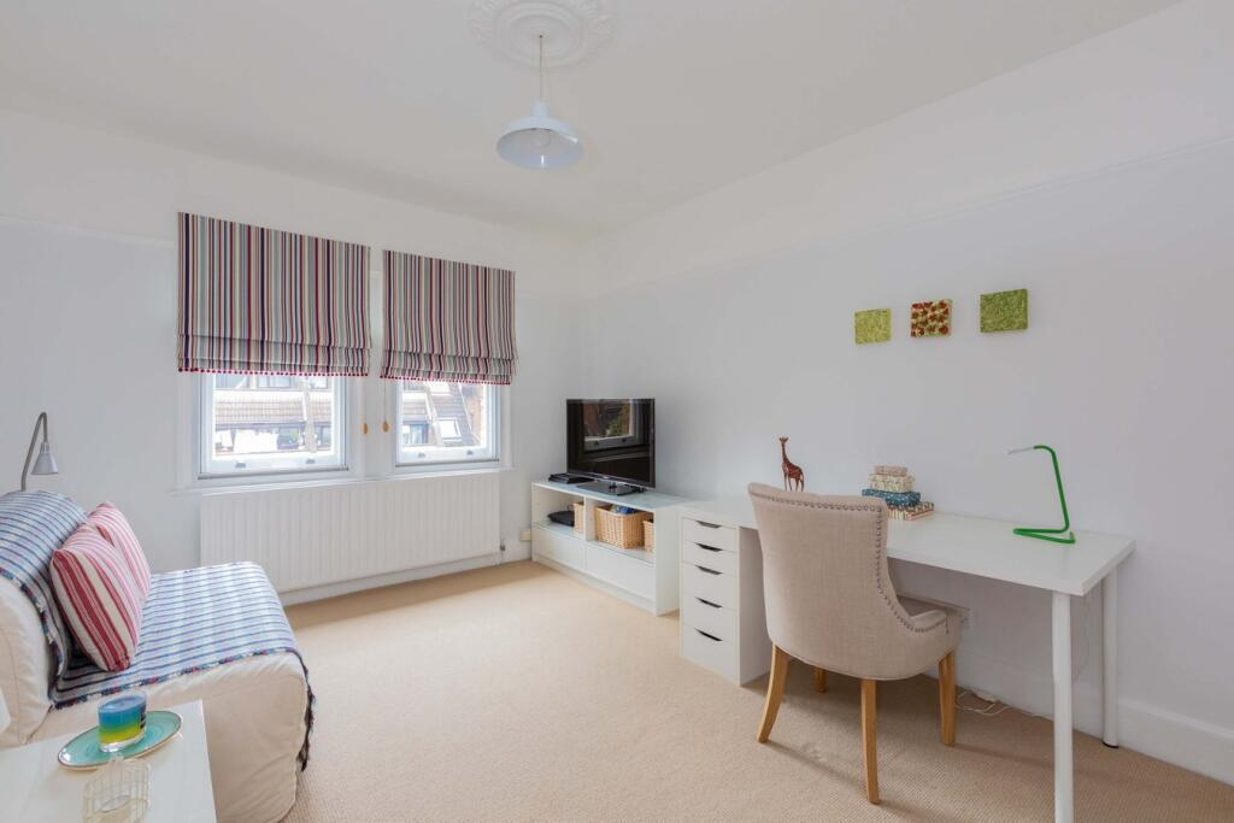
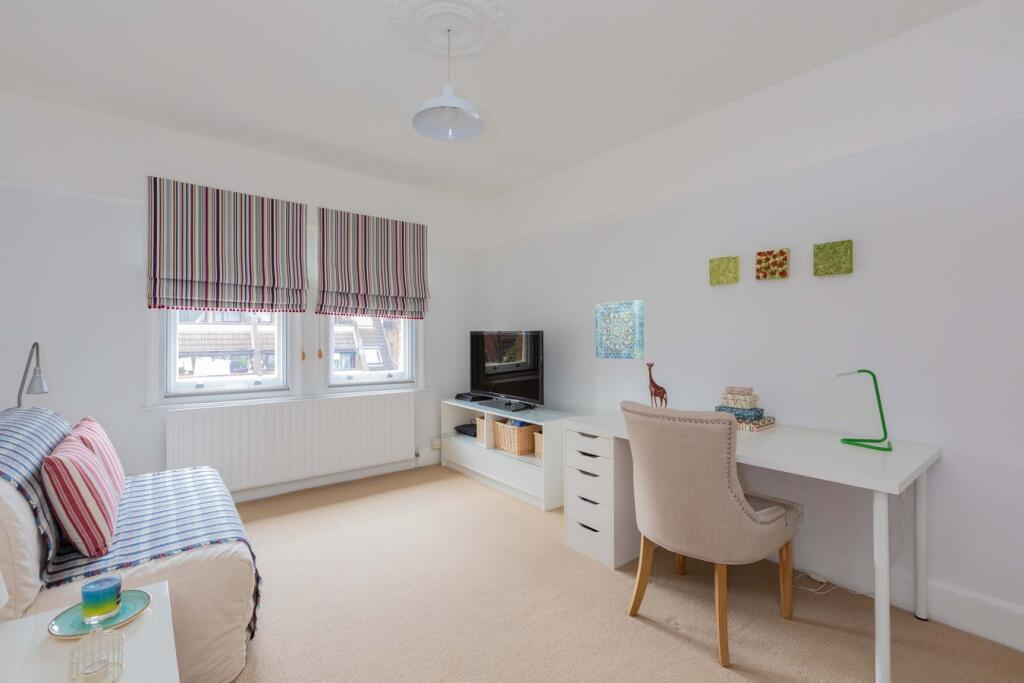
+ wall art [594,299,645,360]
